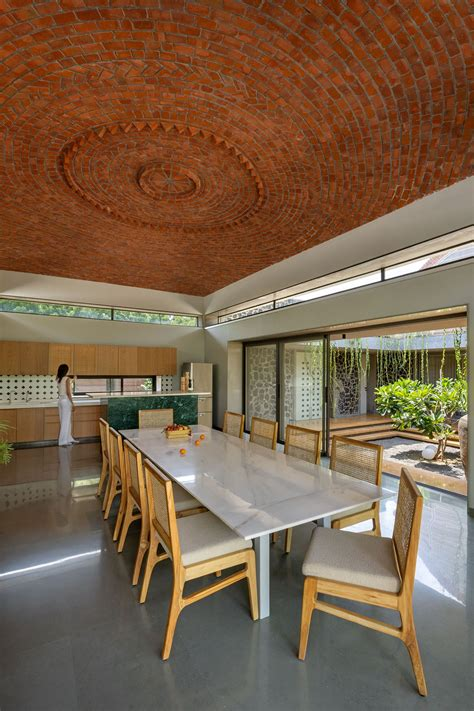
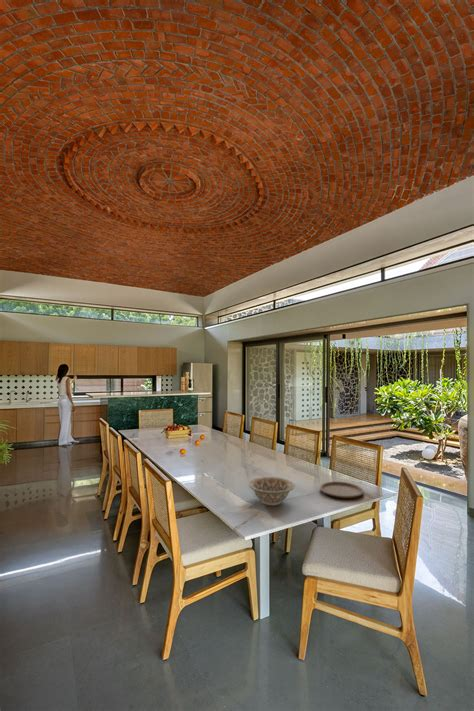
+ decorative bowl [248,476,295,506]
+ plate [319,480,365,499]
